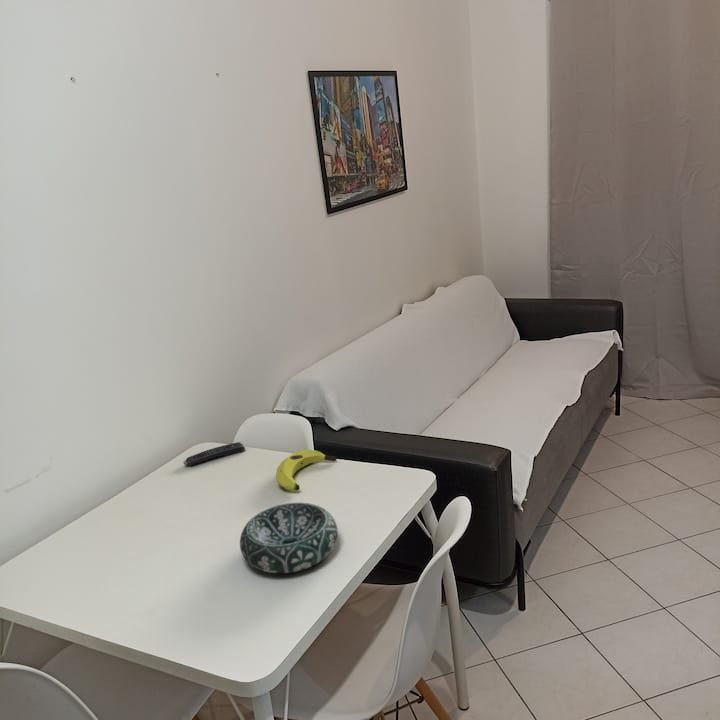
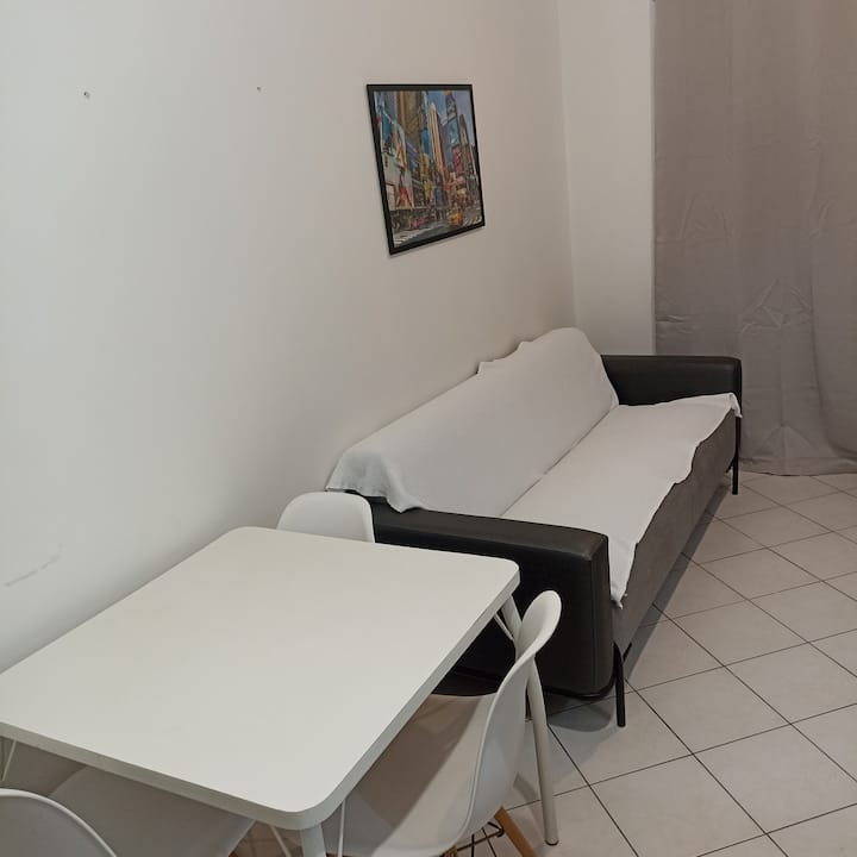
- remote control [182,441,246,466]
- banana [275,449,338,492]
- decorative bowl [239,502,339,574]
